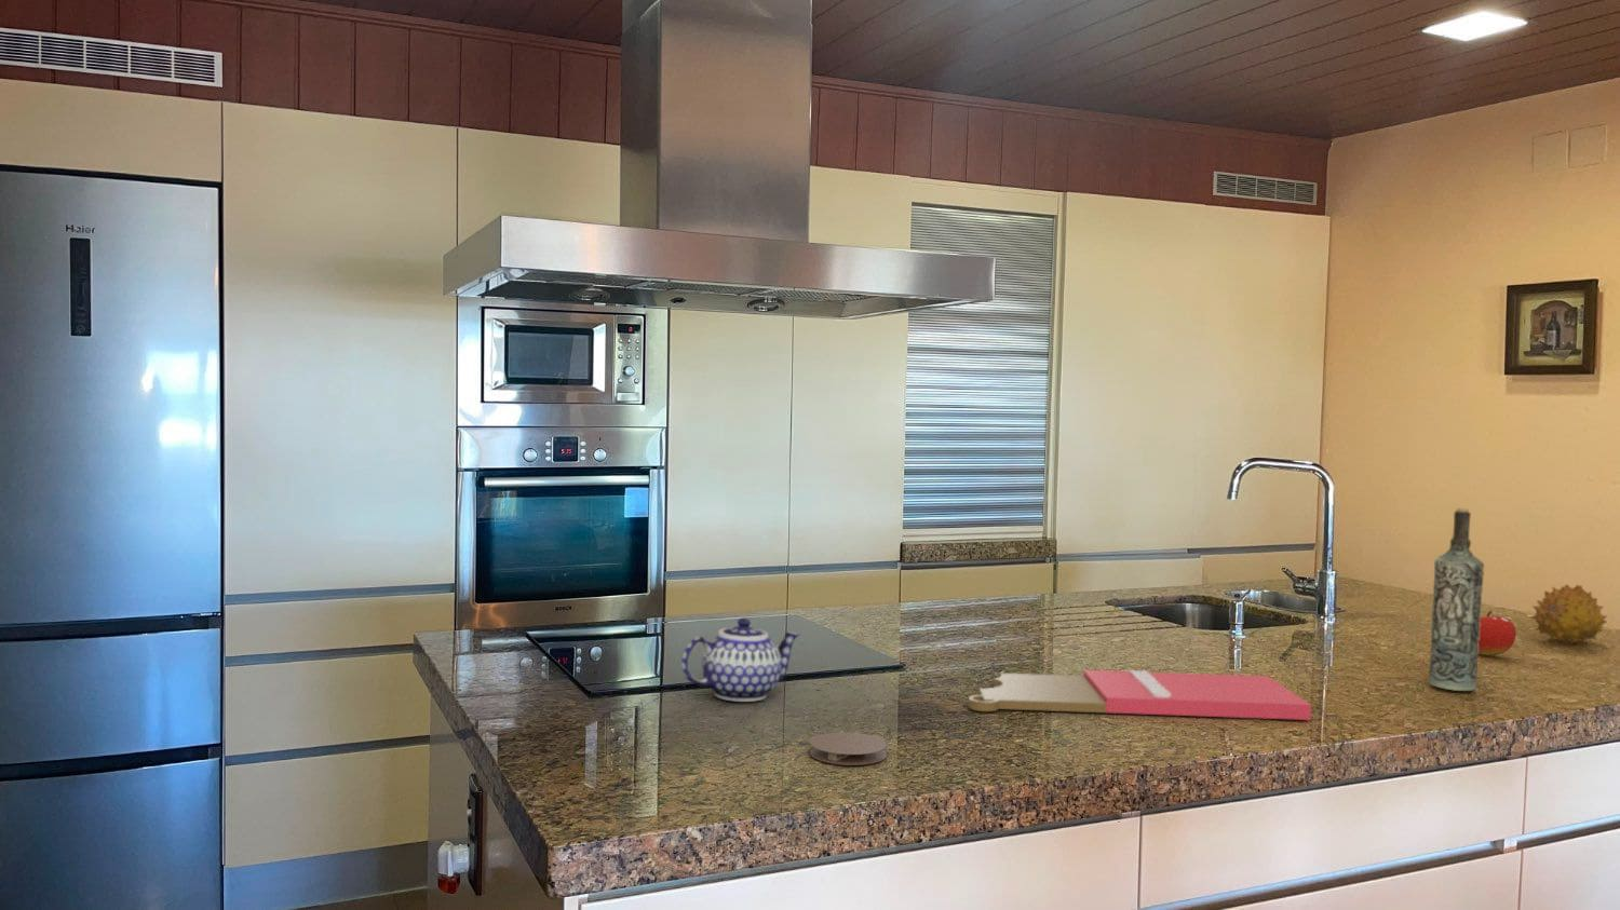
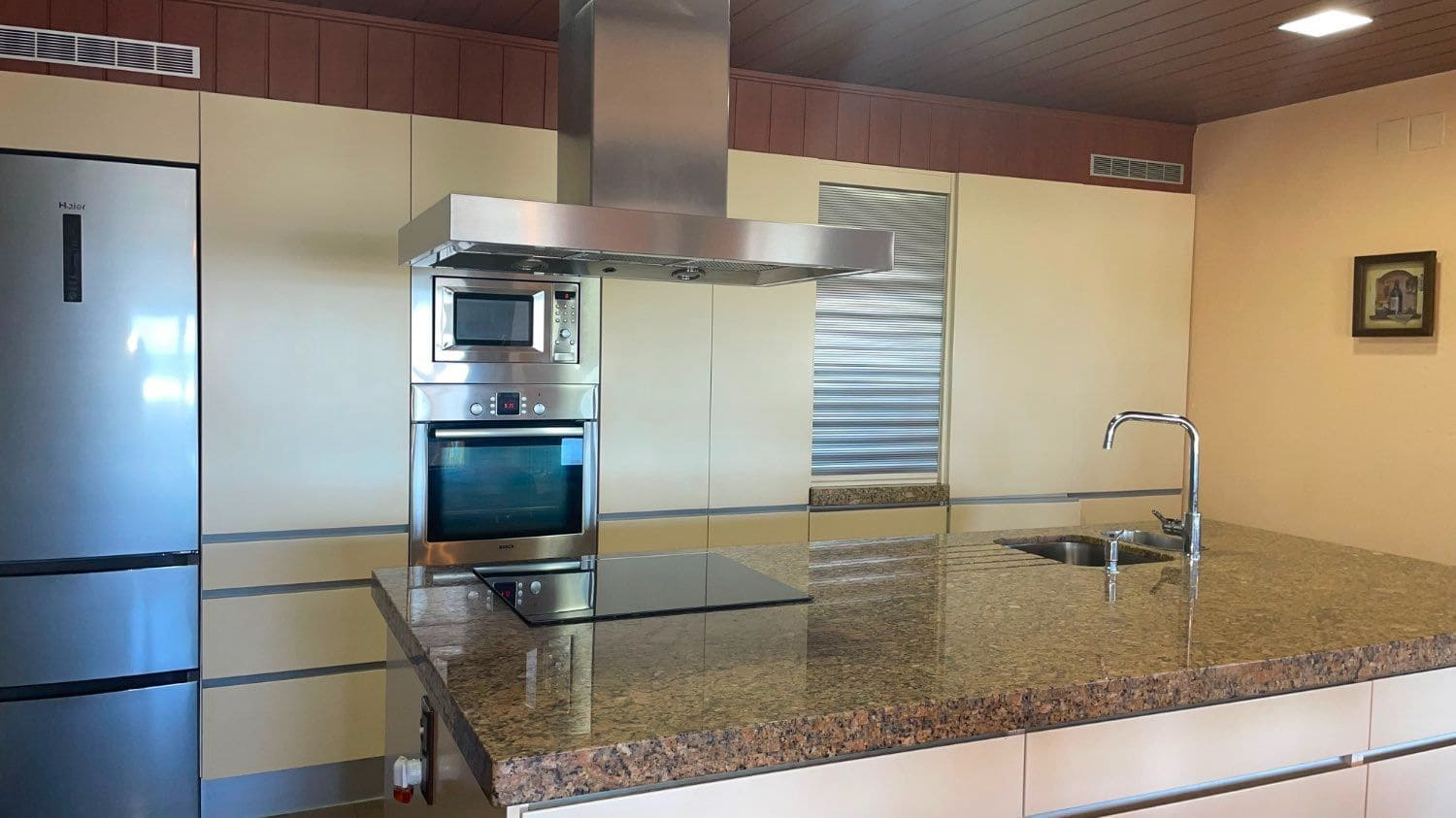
- coaster [809,732,888,766]
- bottle [1428,507,1485,692]
- teapot [681,617,801,703]
- fruit [1530,583,1608,645]
- fruit [1478,610,1518,656]
- cutting board [968,670,1312,721]
